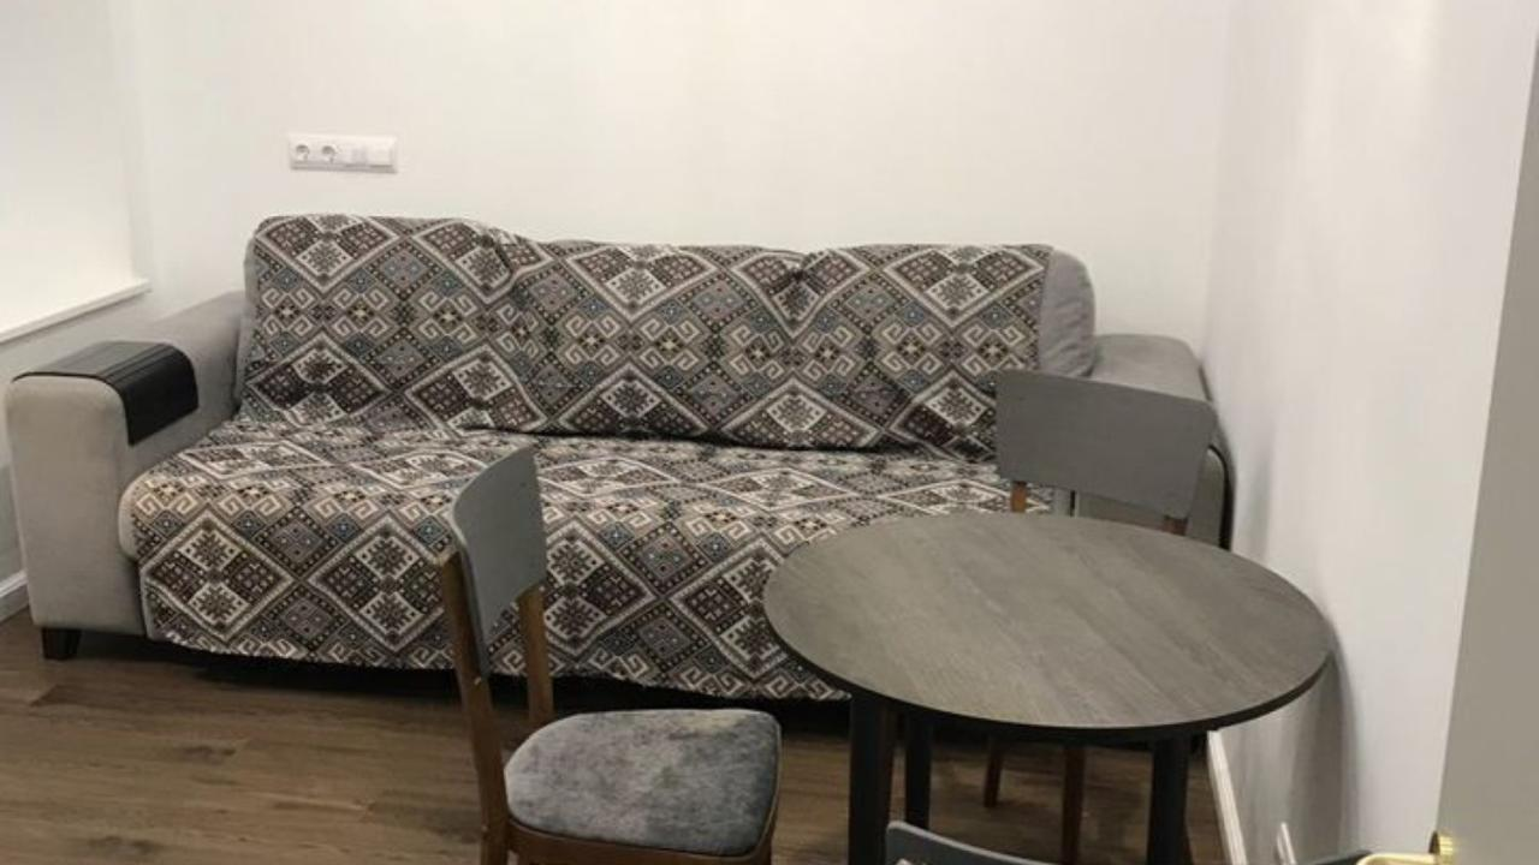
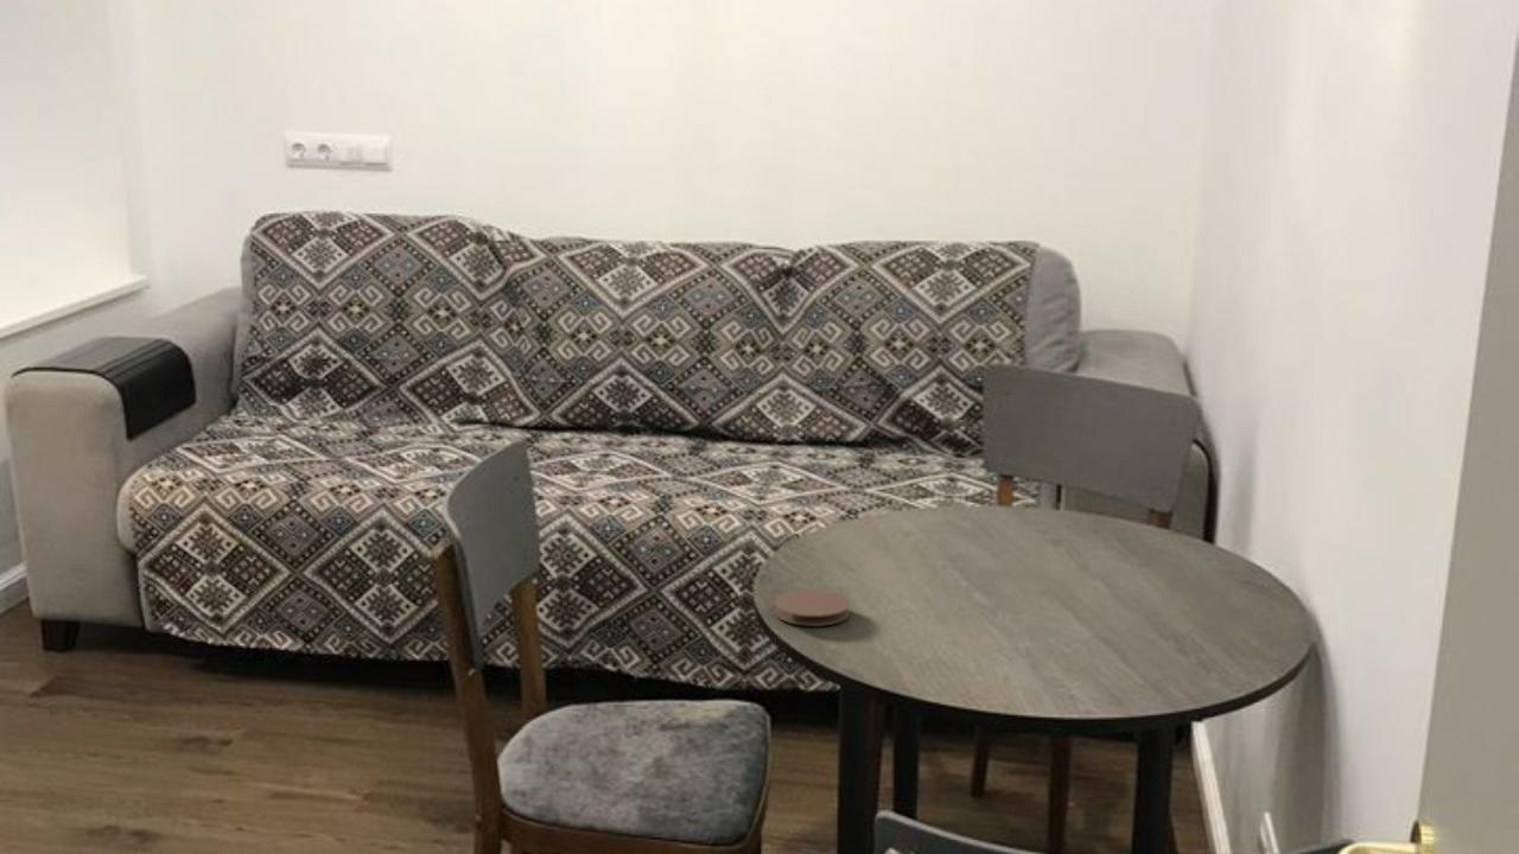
+ coaster [774,588,852,627]
